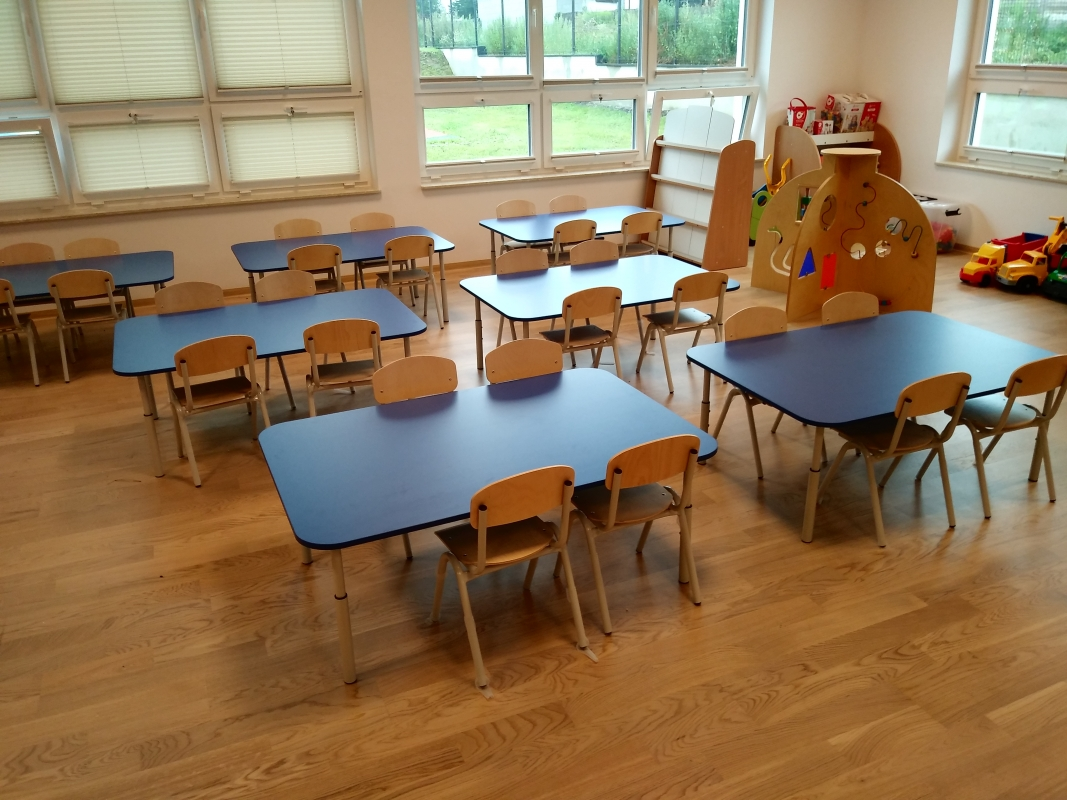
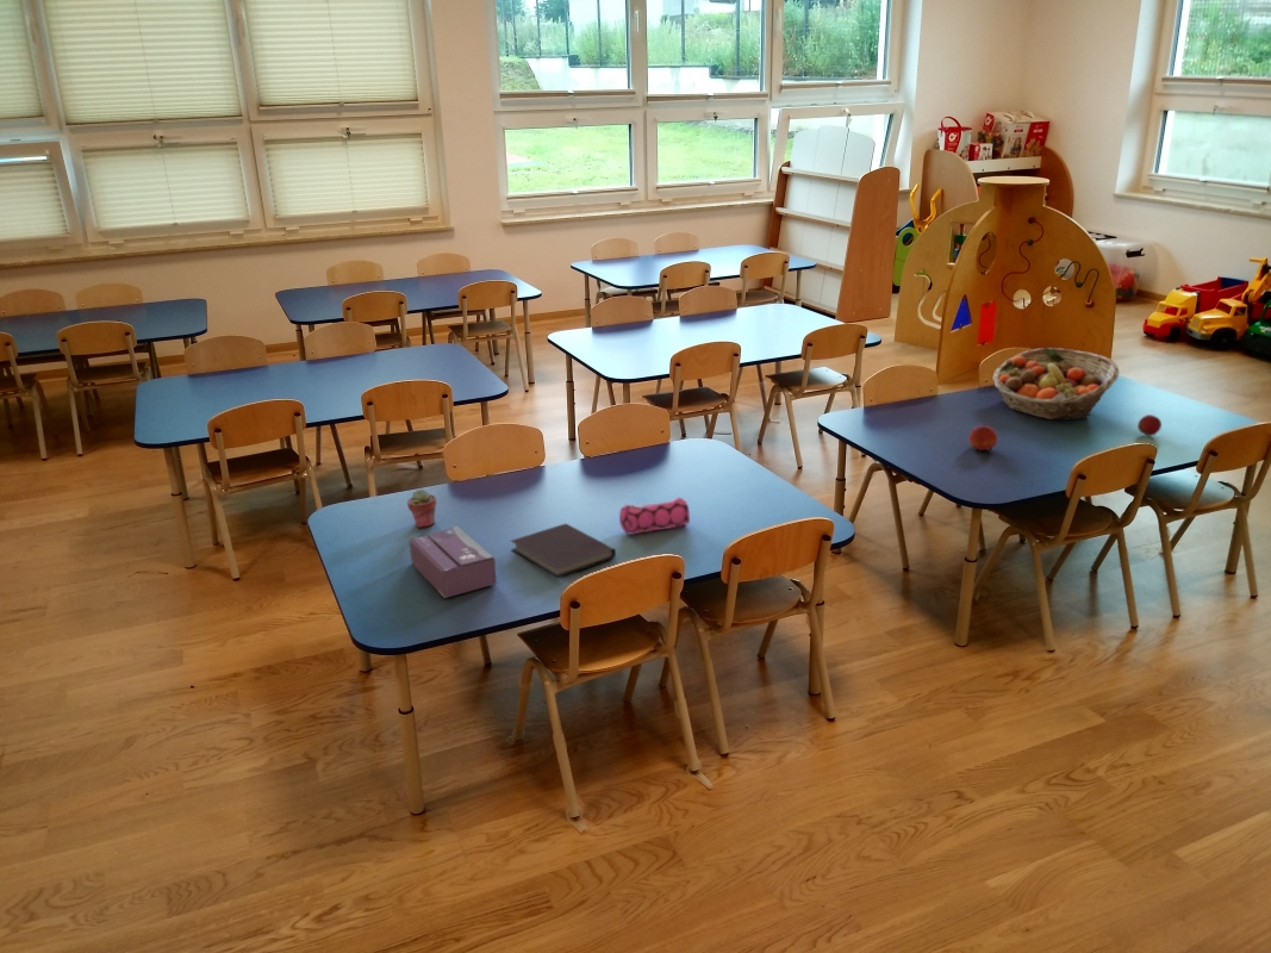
+ fruit basket [991,347,1120,421]
+ tissue box [409,525,498,599]
+ notebook [510,523,617,579]
+ fruit [967,424,998,454]
+ apple [1136,413,1163,437]
+ potted succulent [406,488,437,529]
+ pencil case [618,497,691,535]
